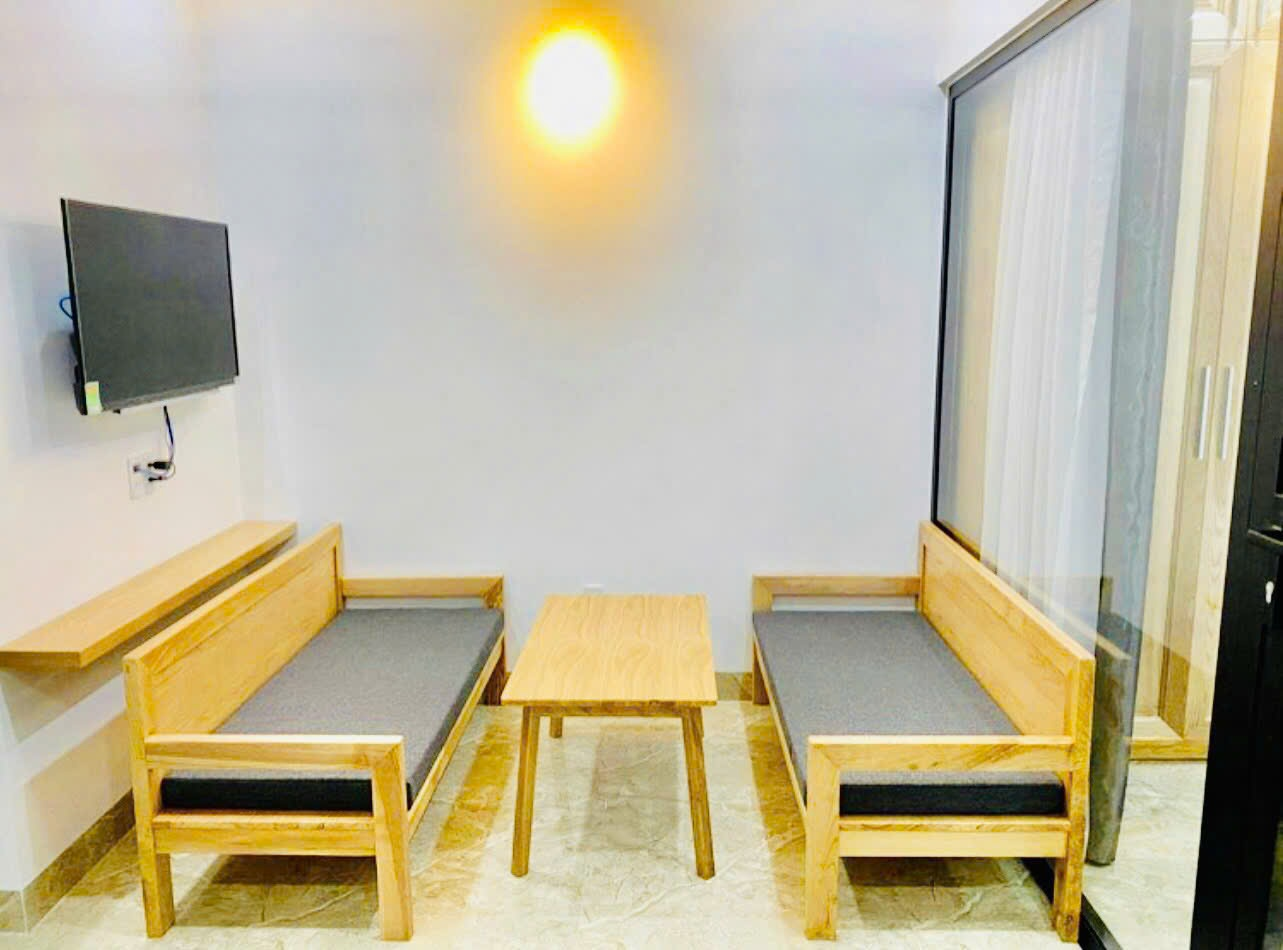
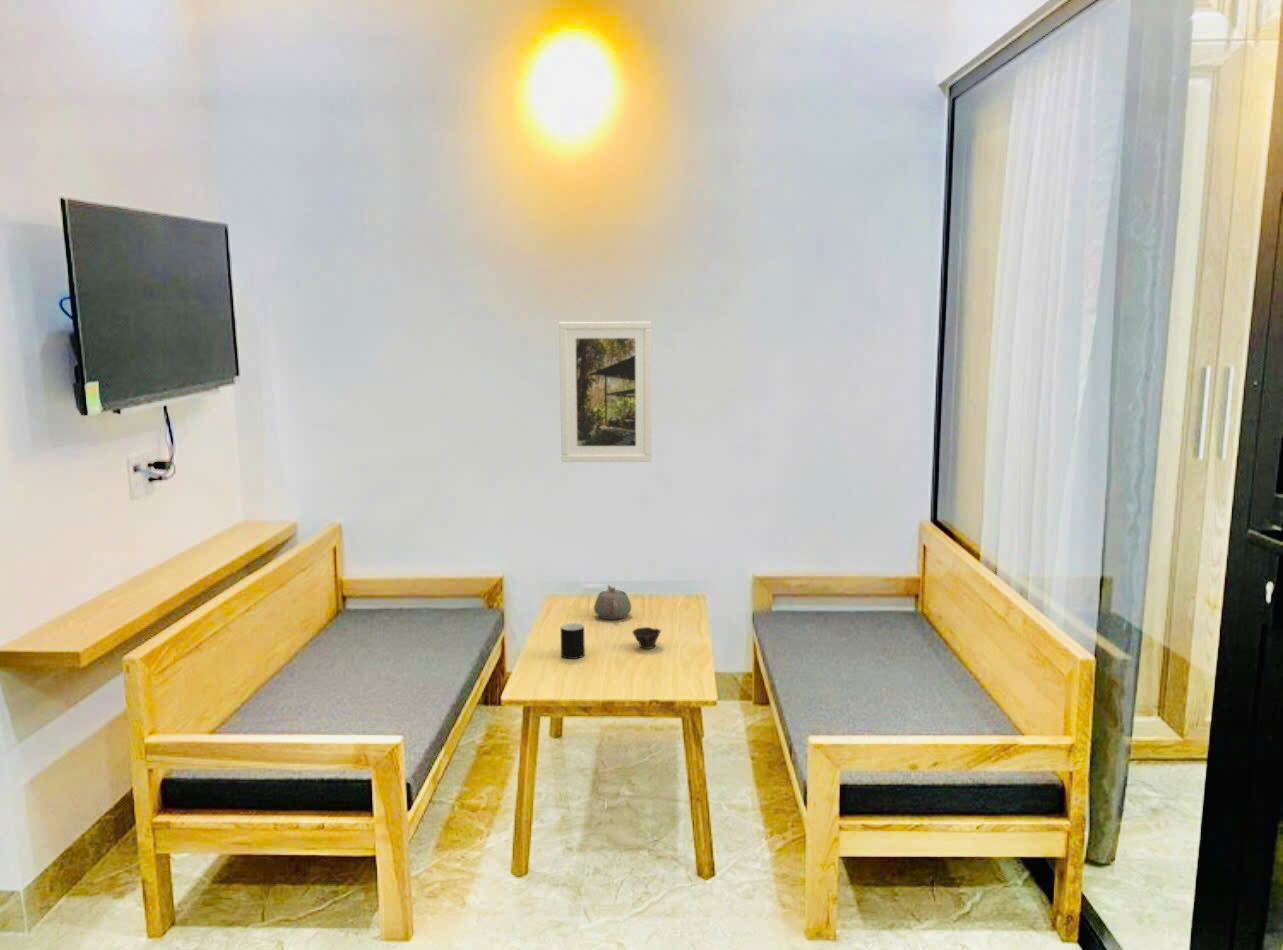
+ cup [560,622,586,660]
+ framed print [558,321,653,463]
+ teapot [593,585,632,621]
+ cup [631,626,662,650]
